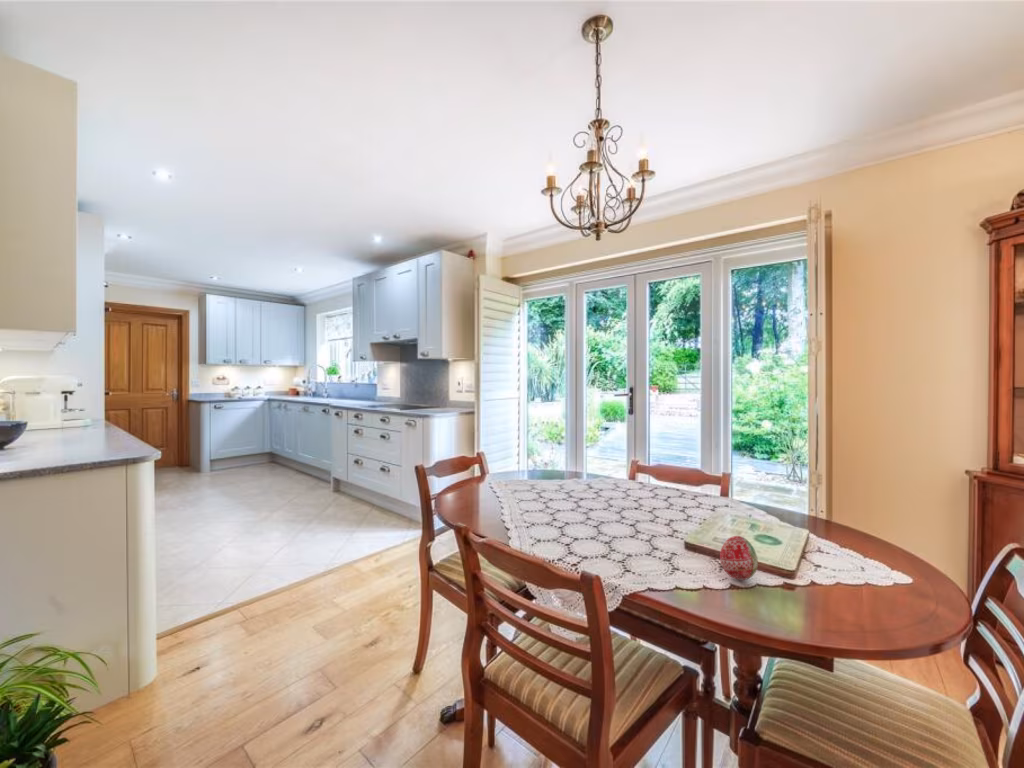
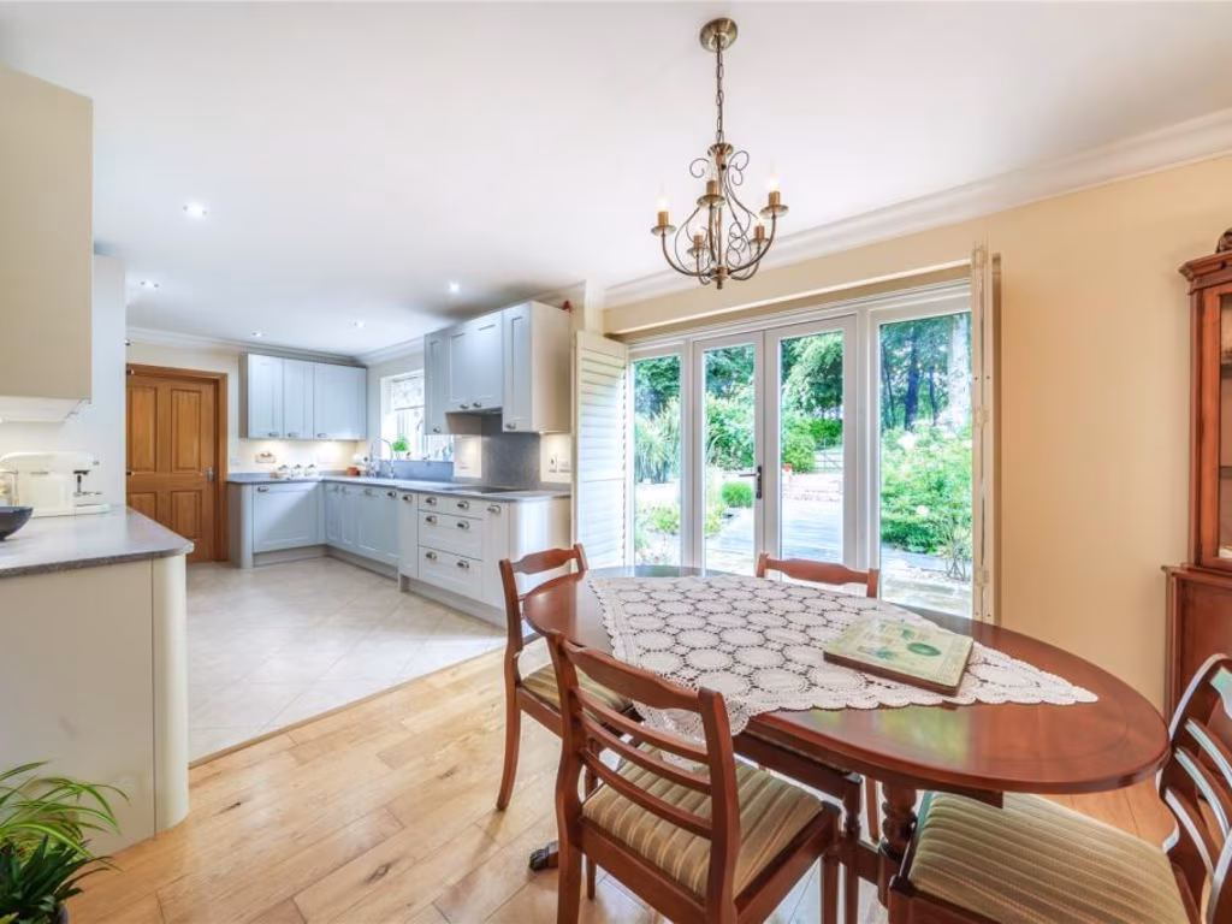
- decorative egg [719,535,759,581]
